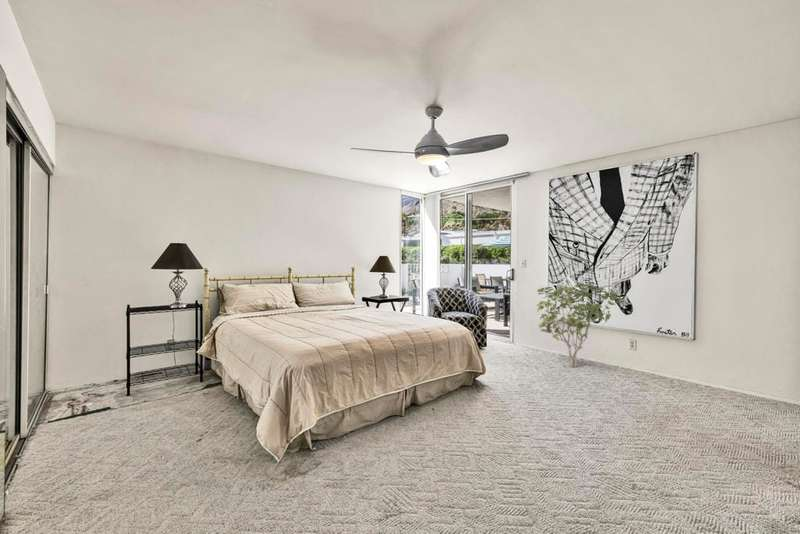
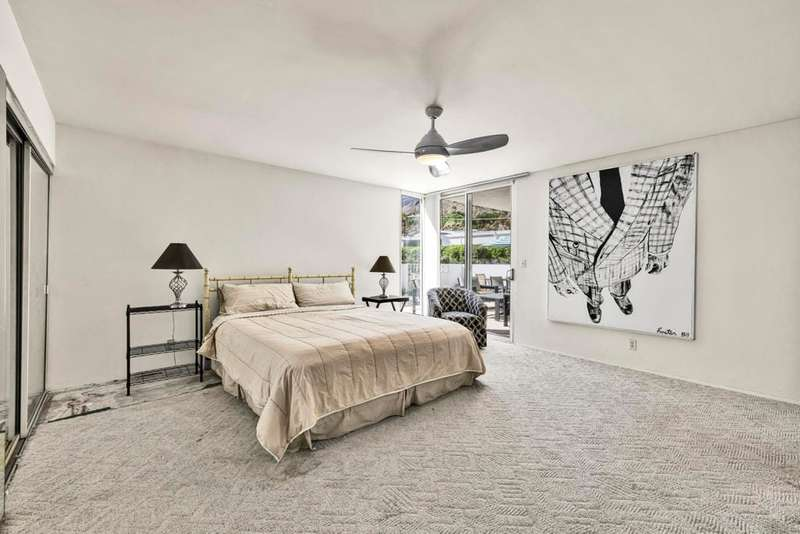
- shrub [535,281,625,368]
